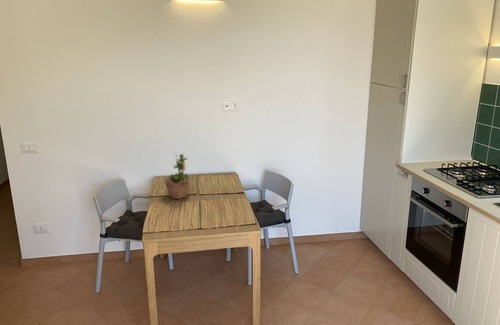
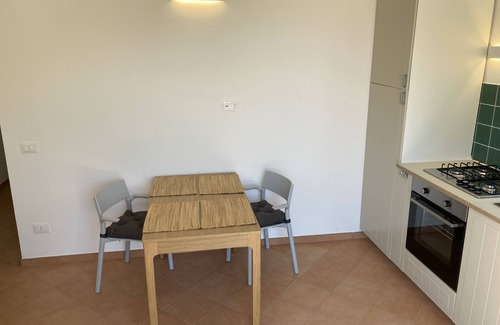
- potted plant [163,150,191,200]
